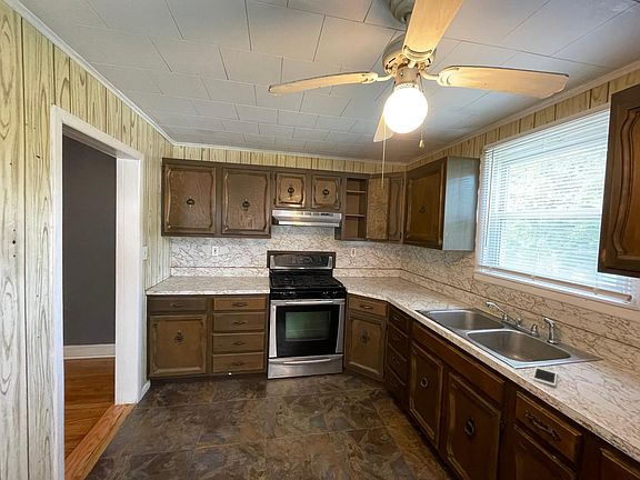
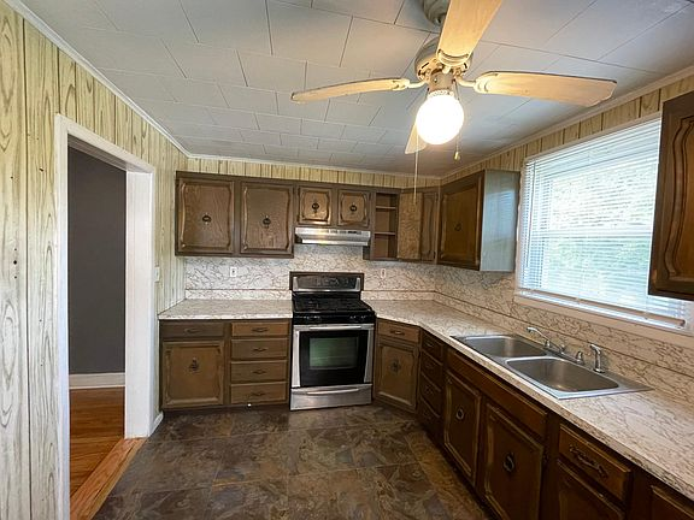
- cell phone [532,366,558,388]
